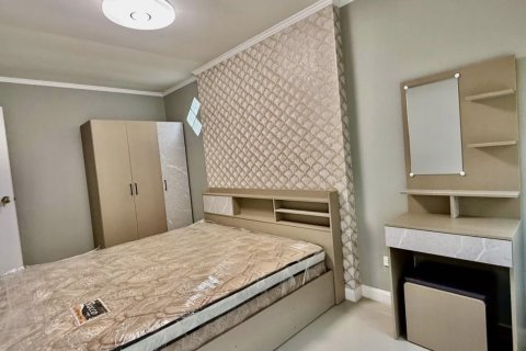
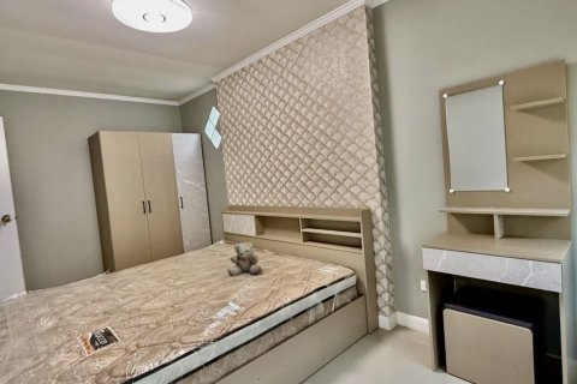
+ teddy bear [227,241,263,277]
